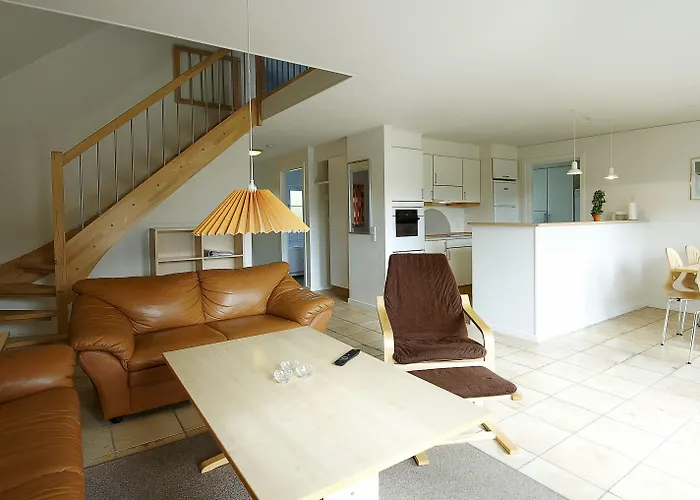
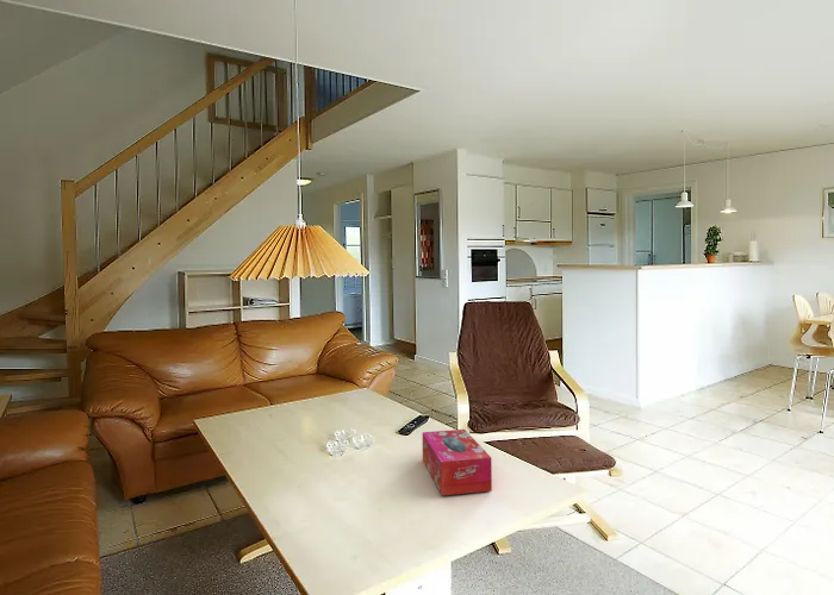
+ tissue box [422,428,493,496]
